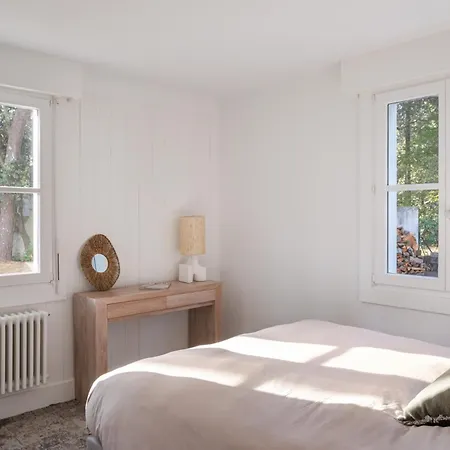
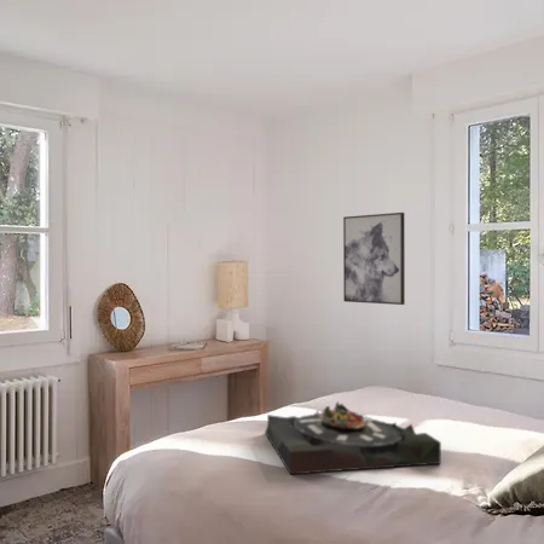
+ wall art [342,212,406,306]
+ serving tray [264,400,442,476]
